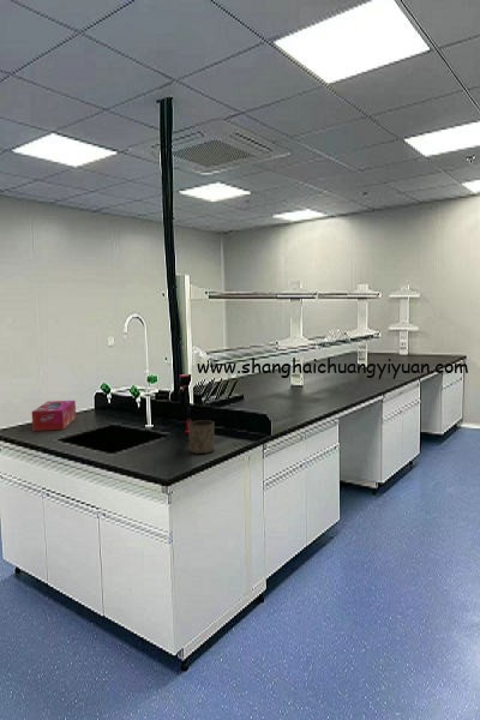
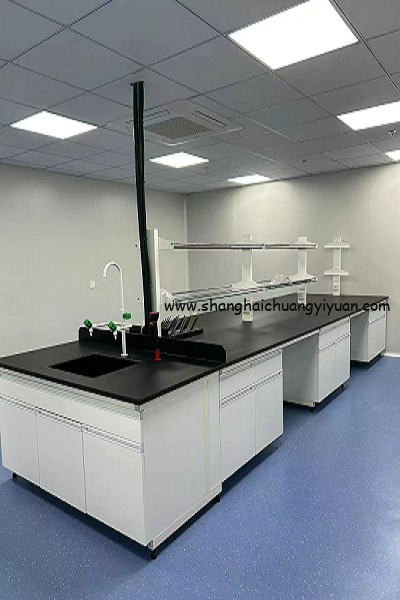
- tissue box [31,400,77,432]
- cup [187,419,216,455]
